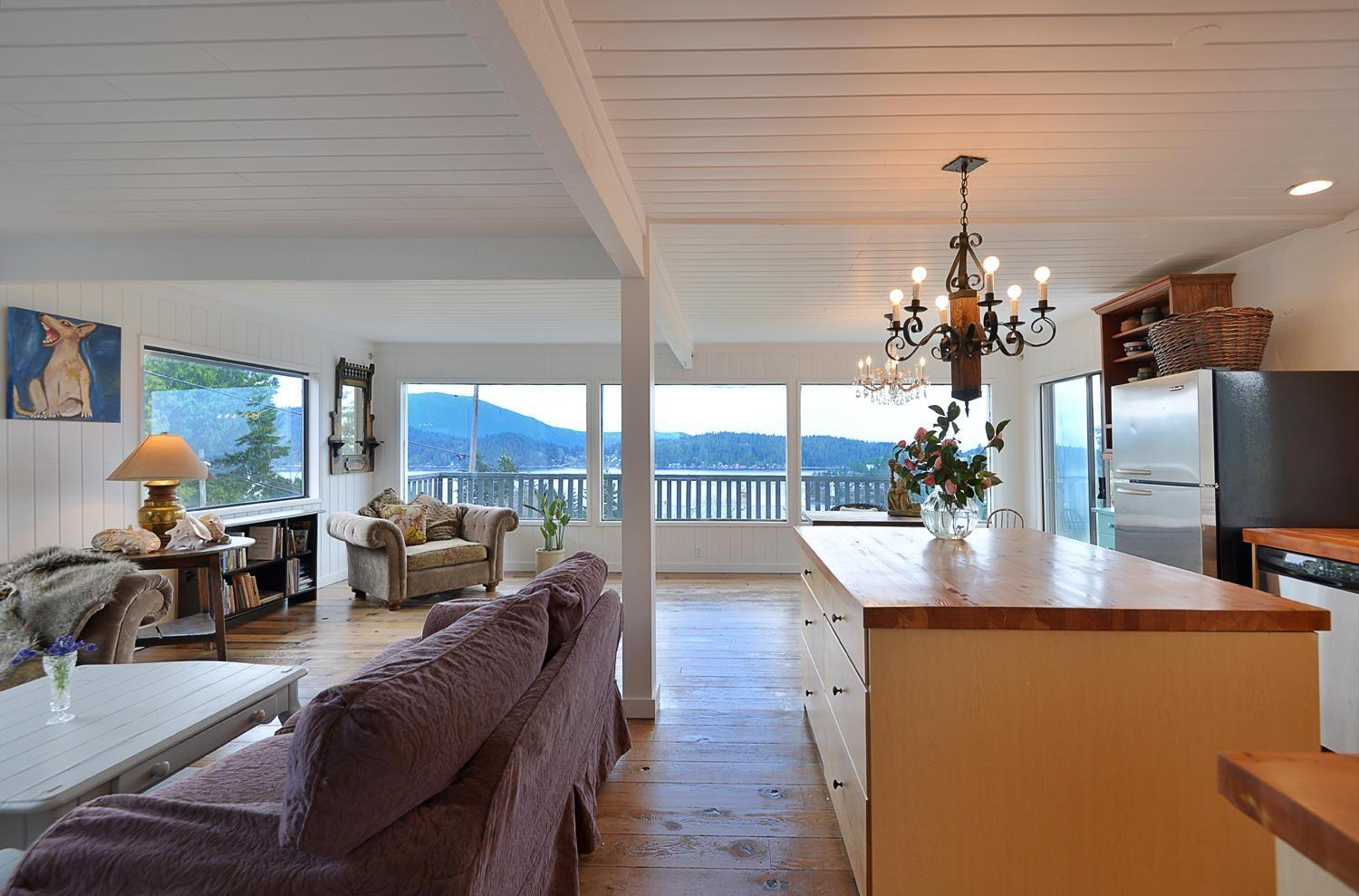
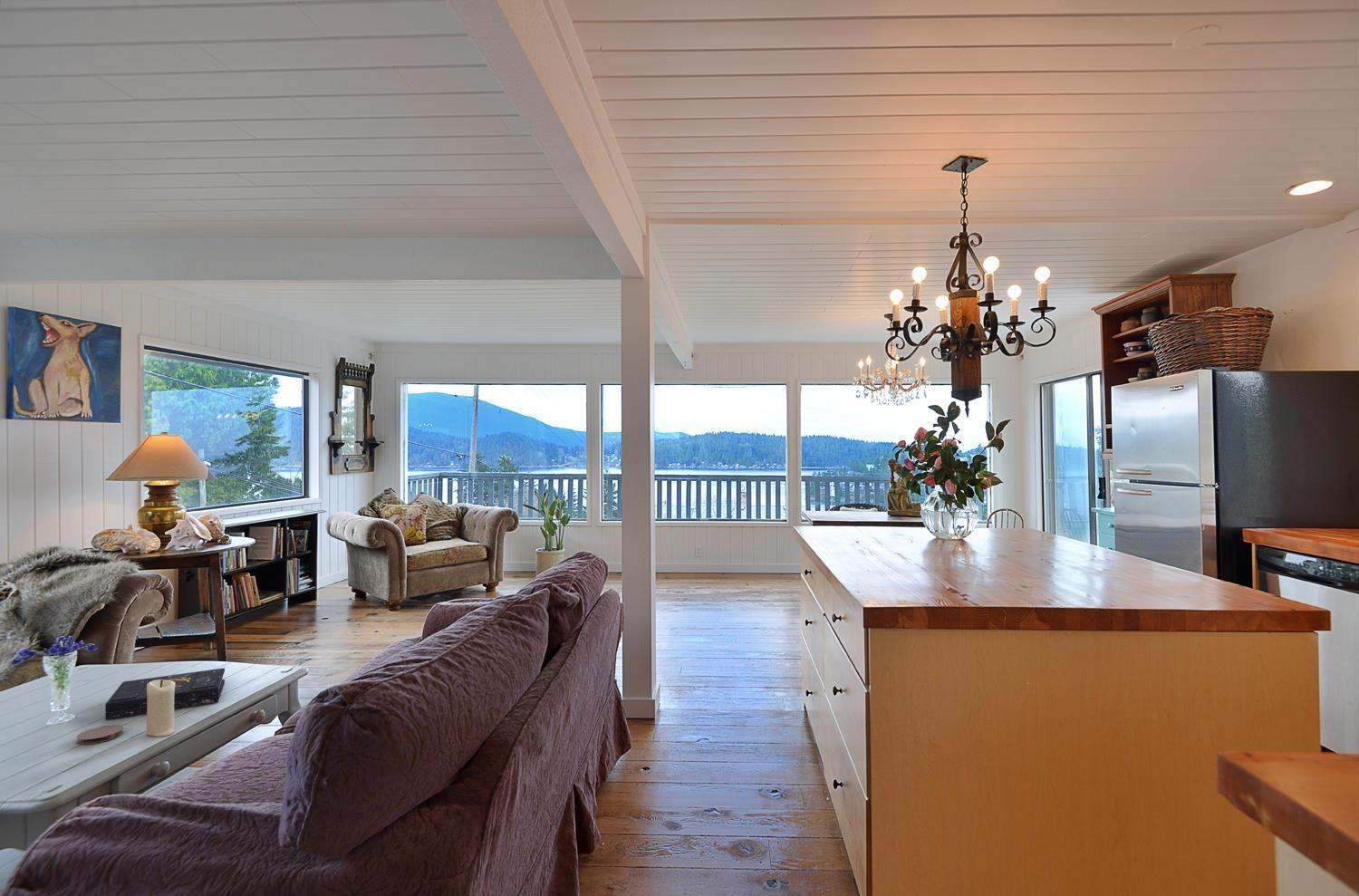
+ book [104,667,226,720]
+ coaster [75,724,124,746]
+ candle [145,679,176,737]
